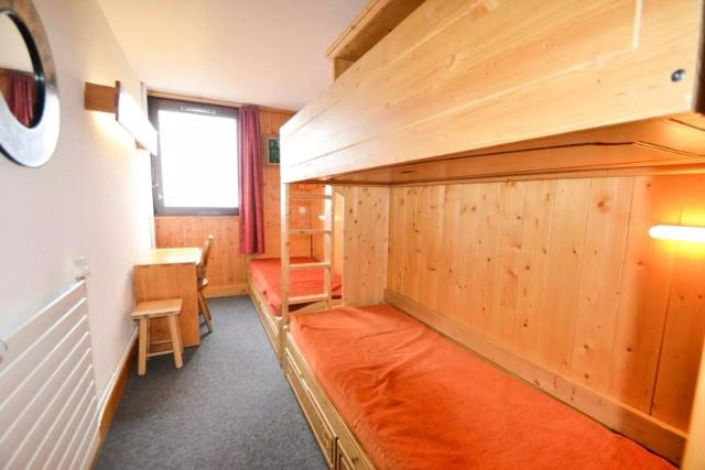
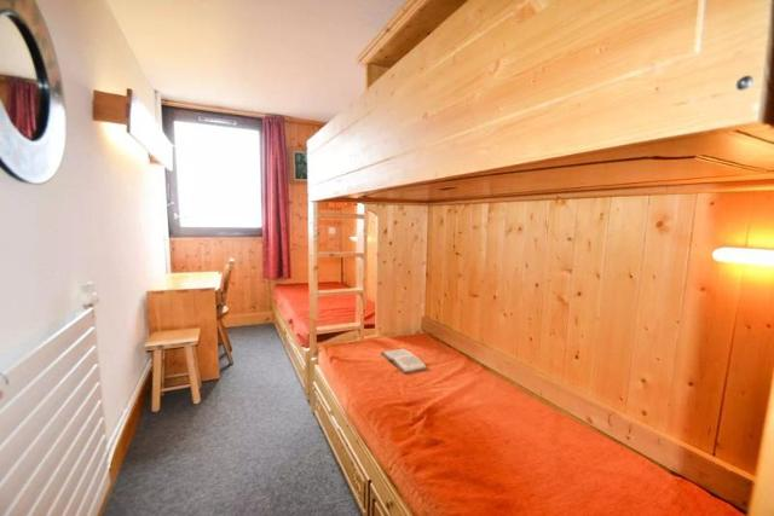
+ book [380,347,429,375]
